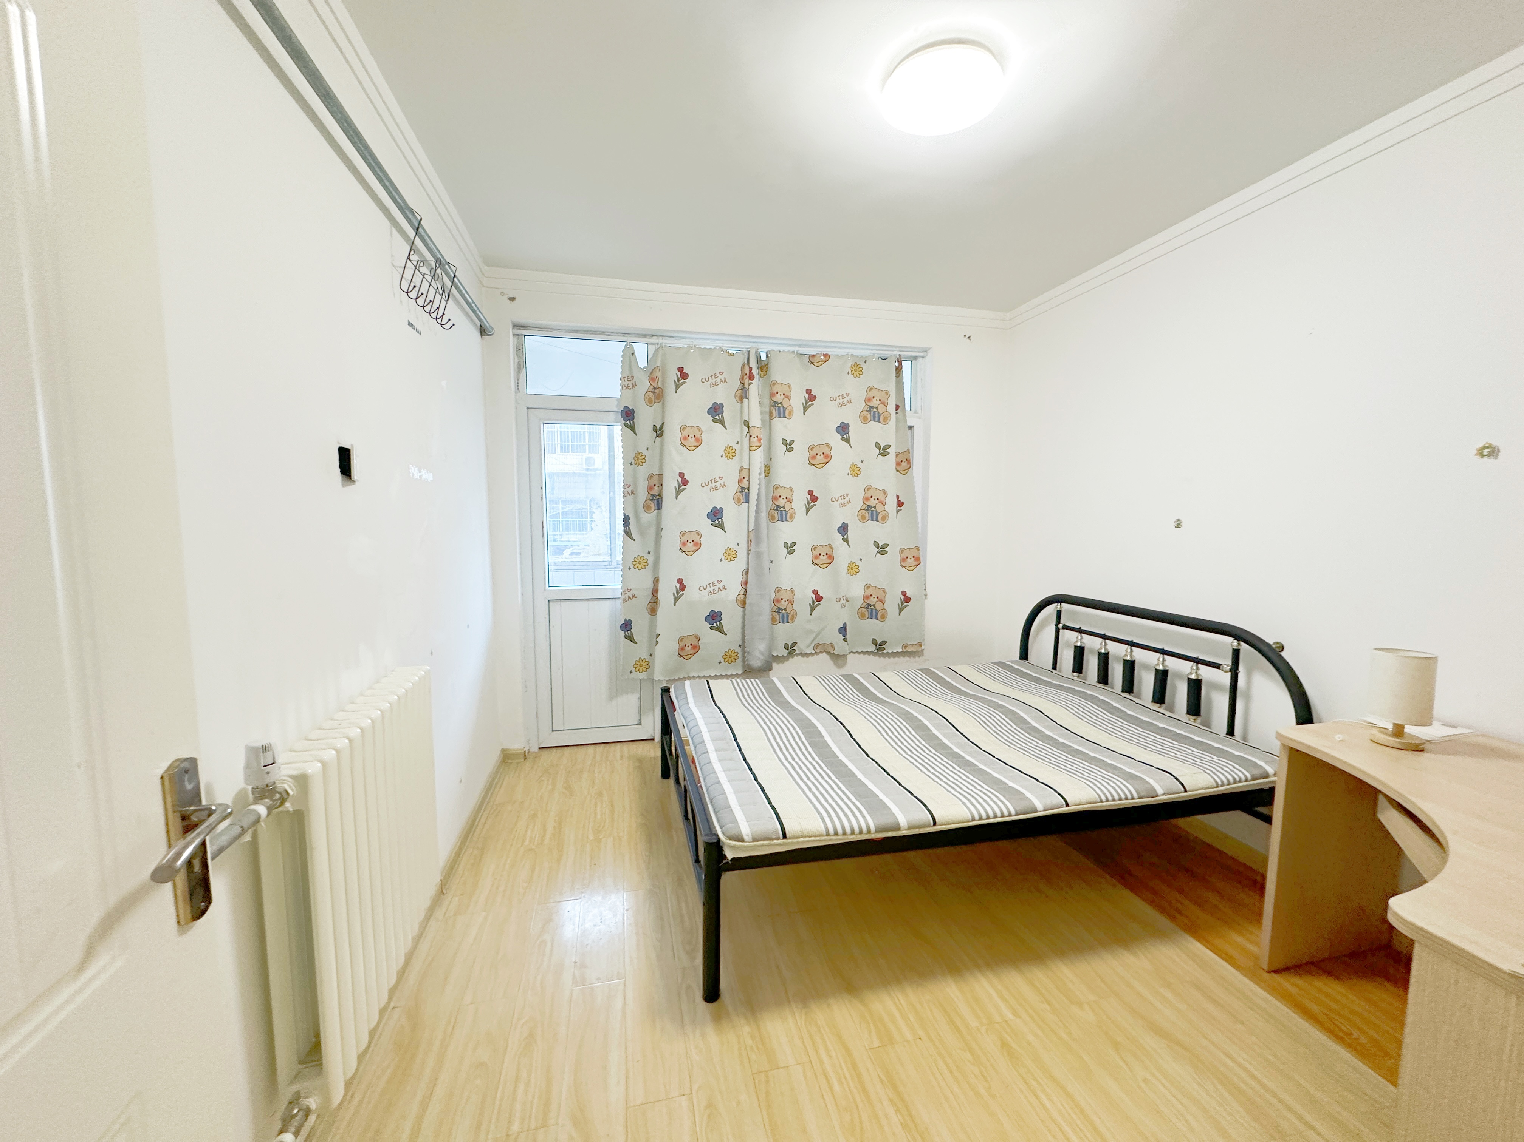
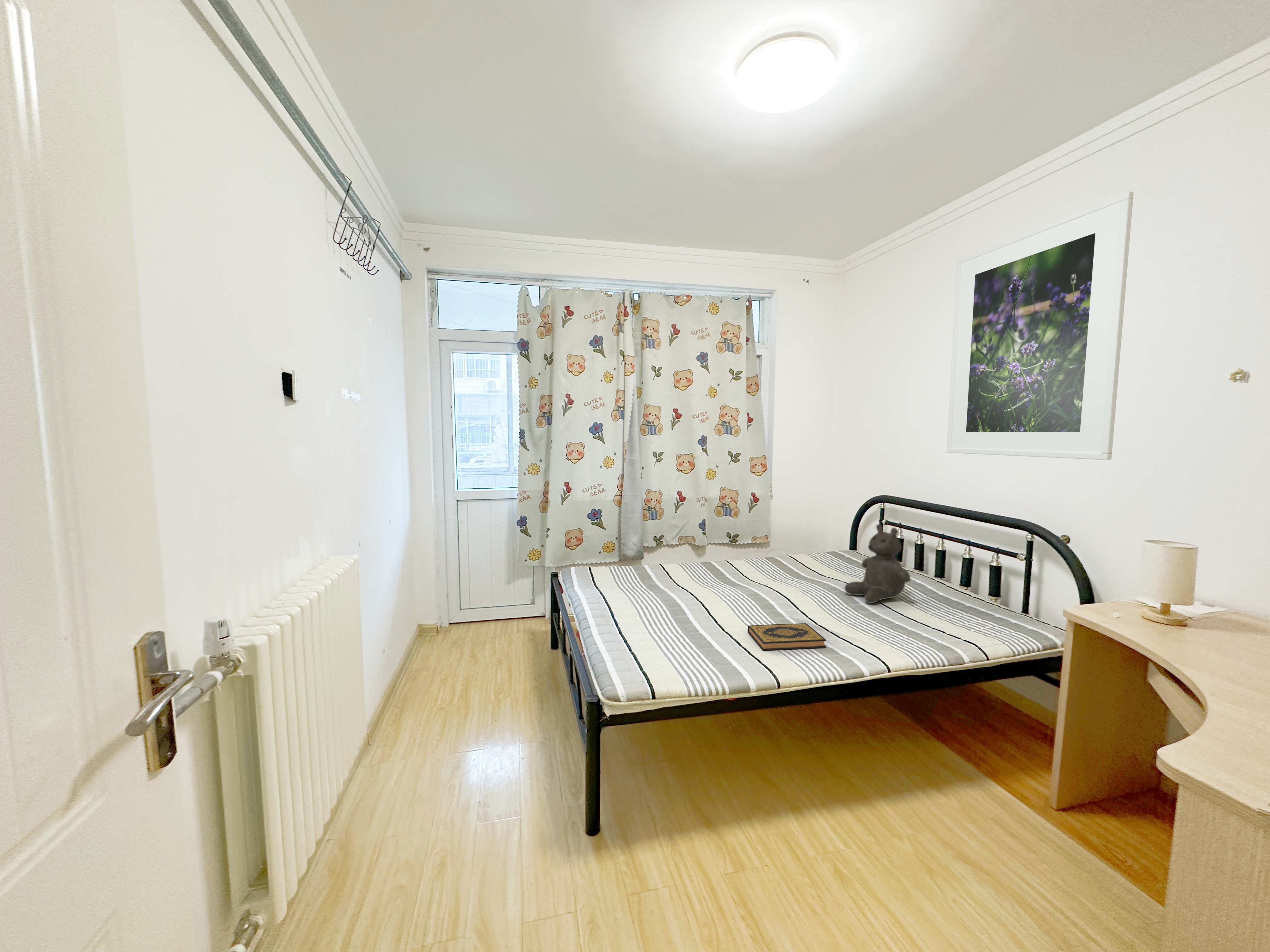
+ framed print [946,191,1134,460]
+ hardback book [747,623,827,651]
+ teddy bear [844,524,911,603]
